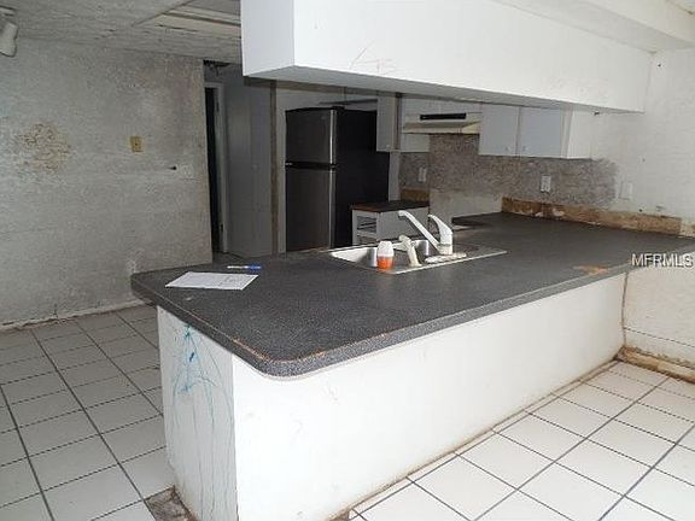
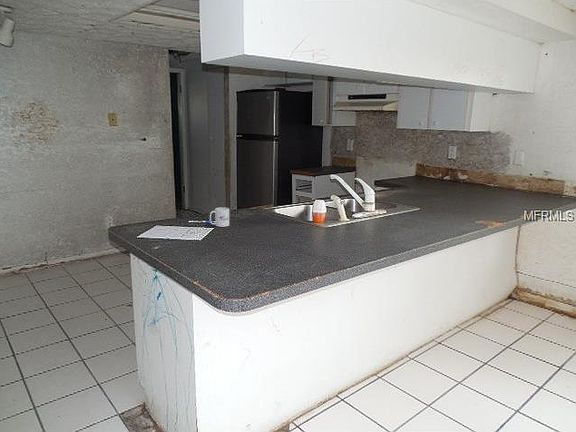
+ mug [209,207,230,228]
